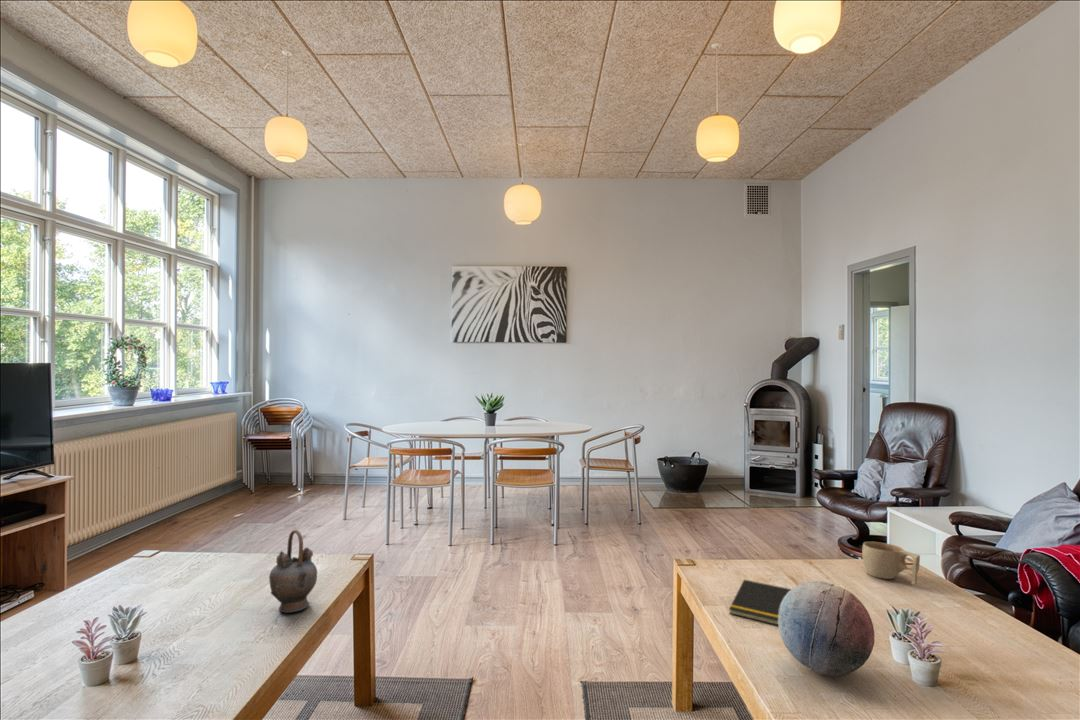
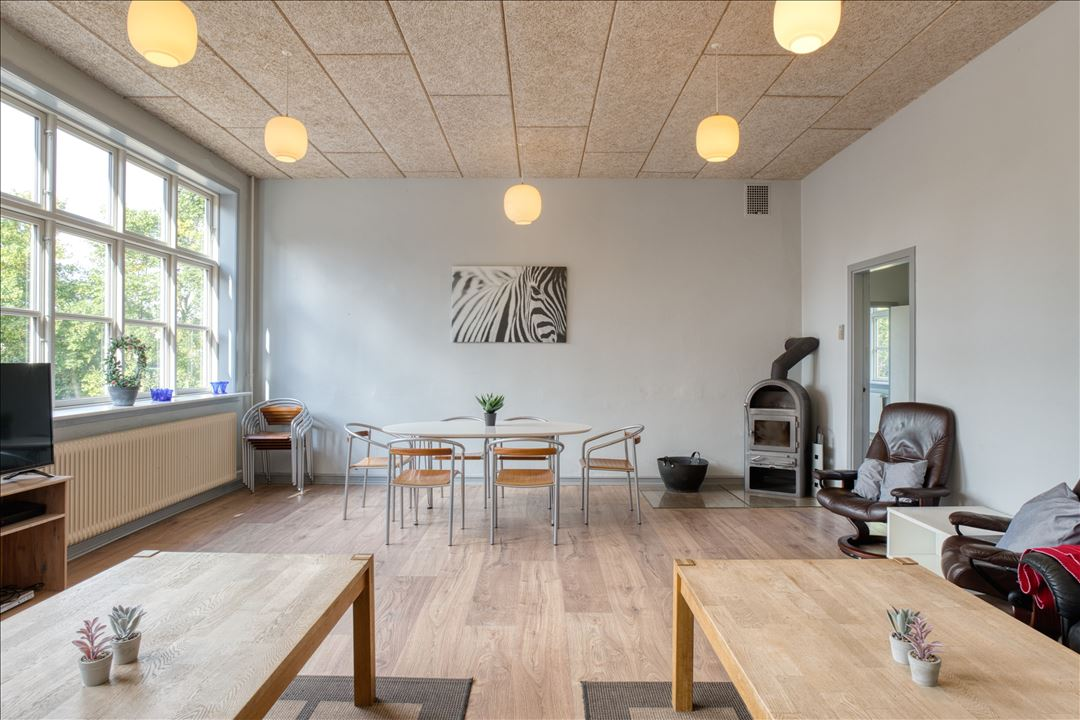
- decorative orb [777,580,876,677]
- teapot [268,529,318,614]
- notepad [728,579,792,626]
- cup [861,541,921,586]
